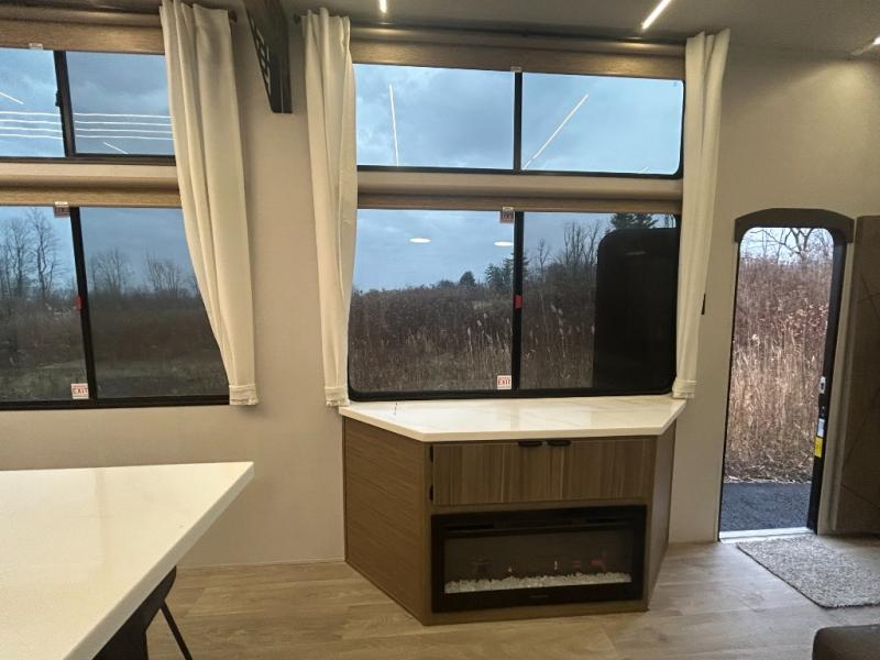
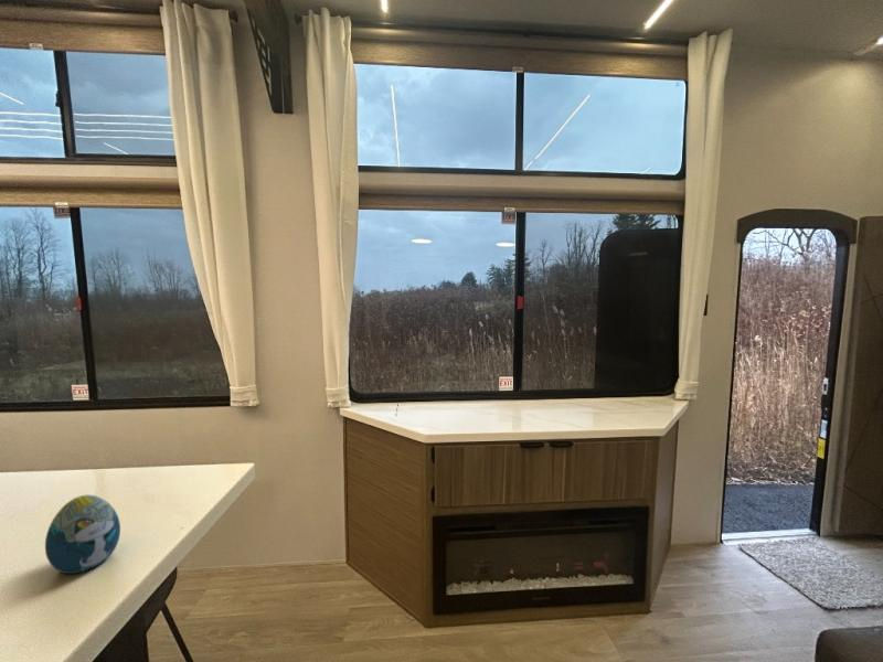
+ decorative egg [44,494,121,575]
